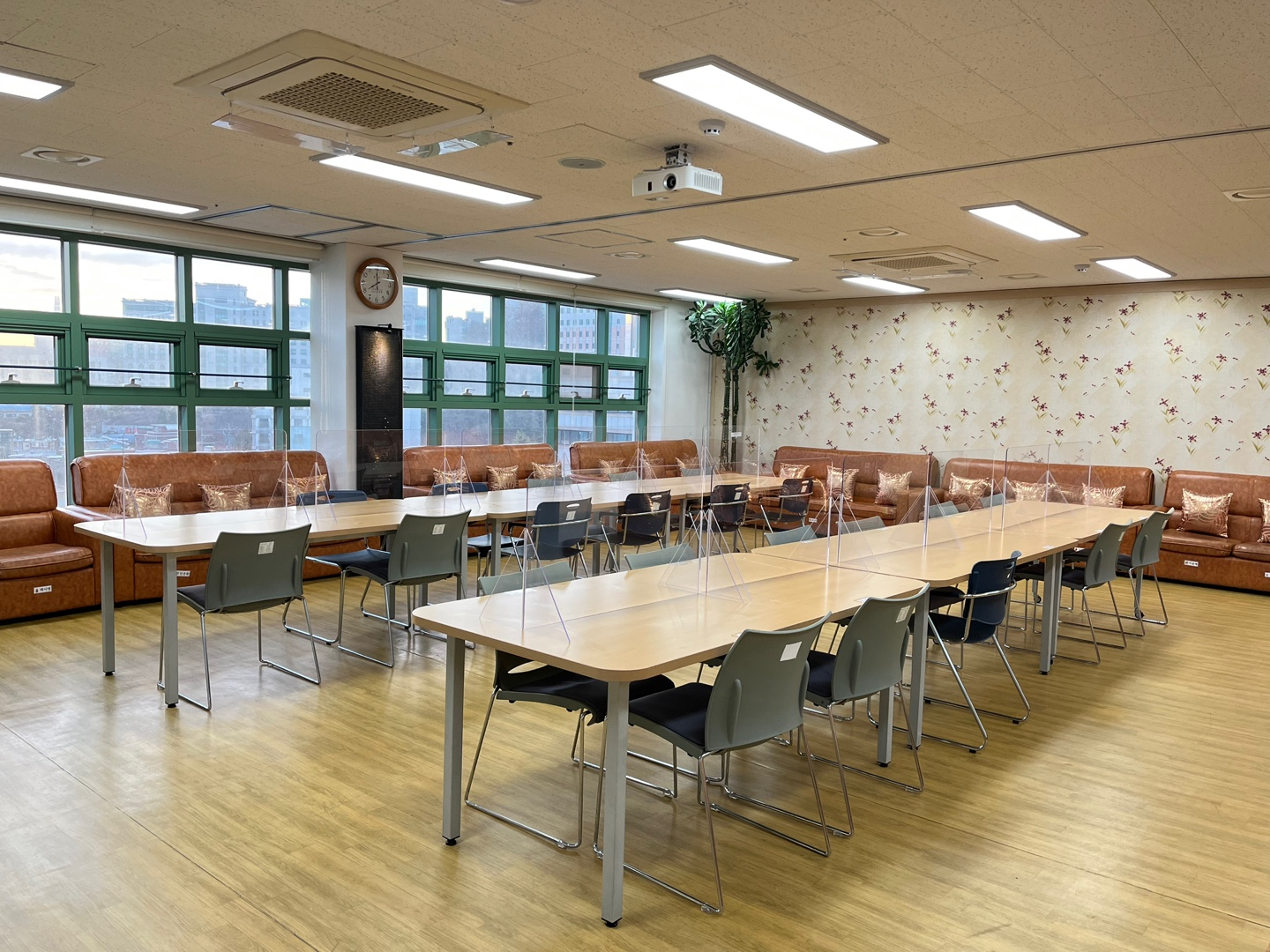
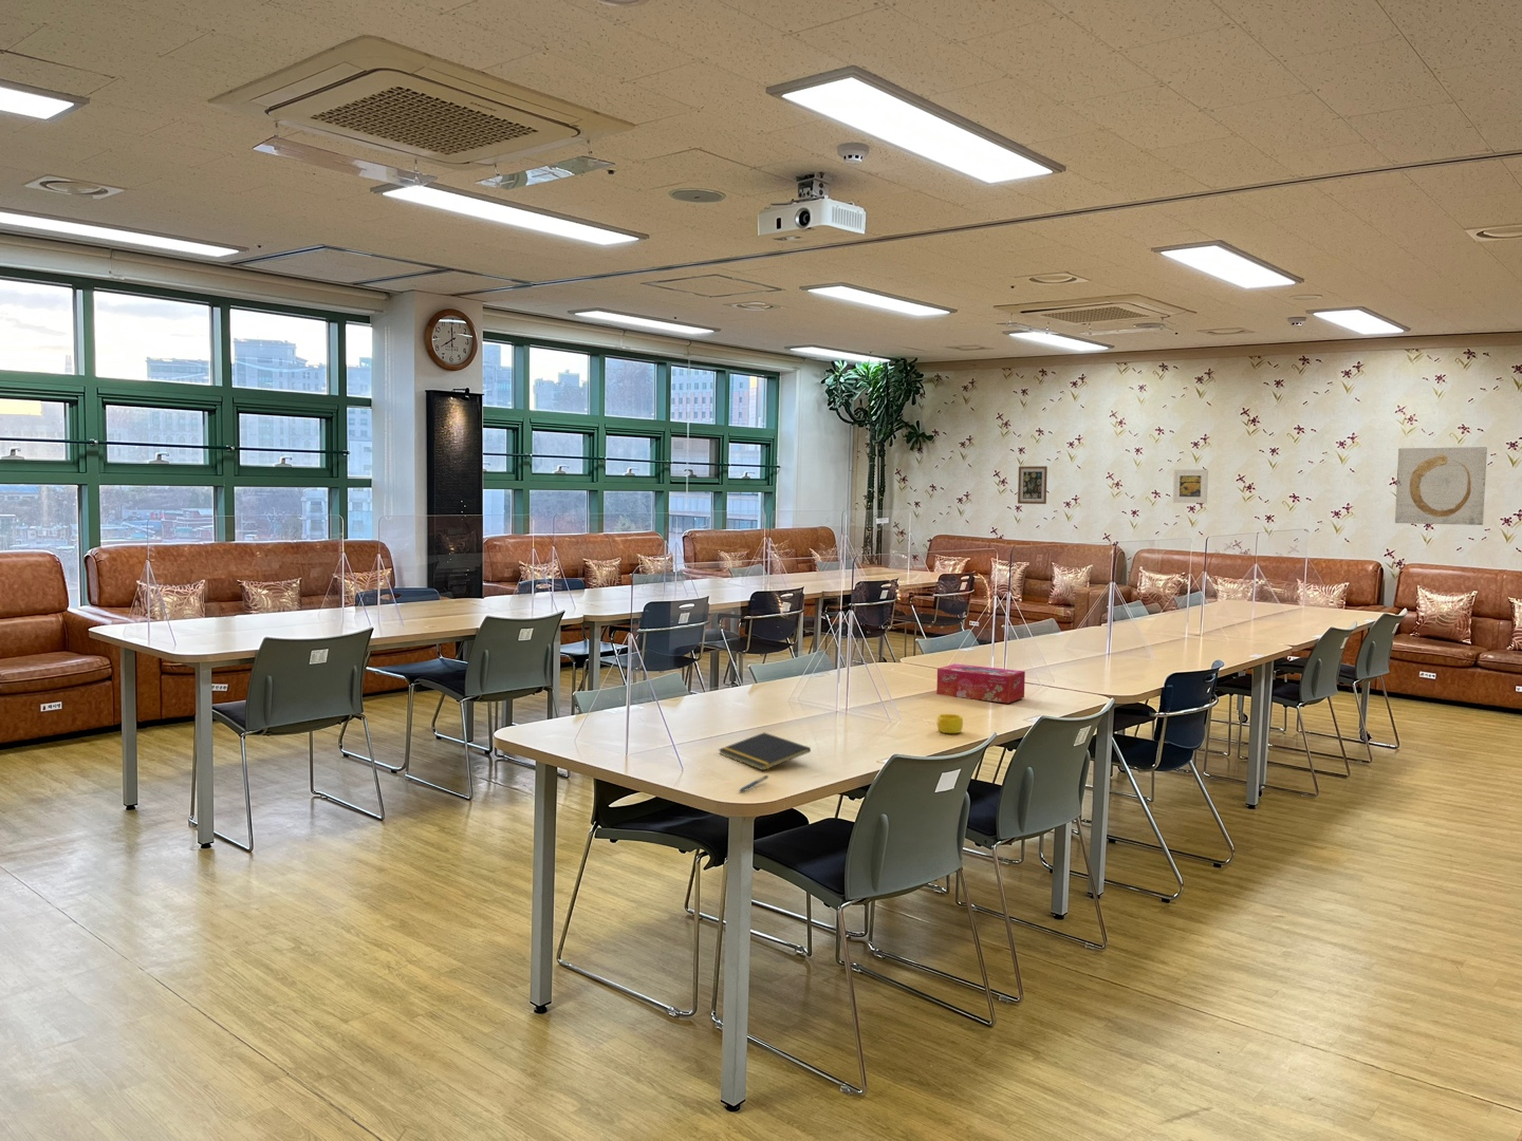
+ wall art [1394,446,1488,526]
+ cup [936,713,964,735]
+ pen [738,774,769,793]
+ notepad [718,732,811,771]
+ wall art [1016,465,1049,505]
+ tissue box [936,663,1026,705]
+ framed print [1172,467,1209,503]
